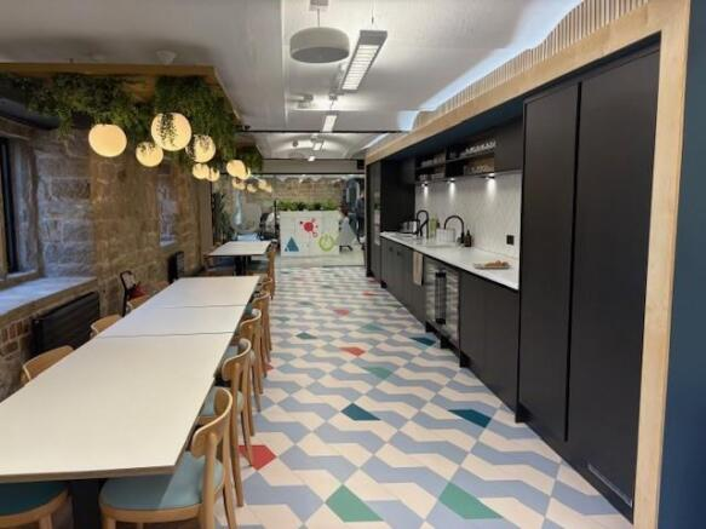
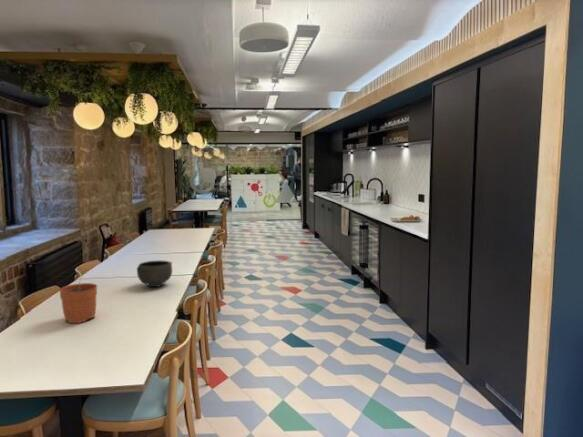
+ plant pot [58,271,98,324]
+ bowl [136,259,173,288]
